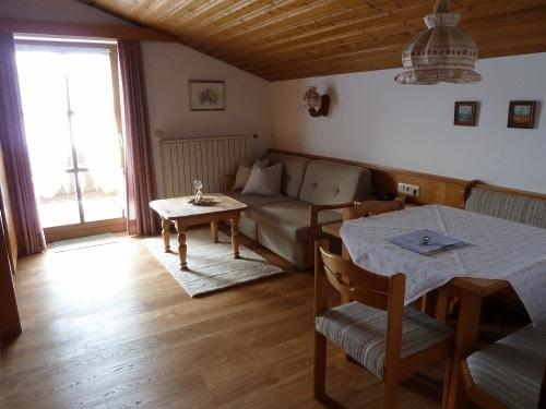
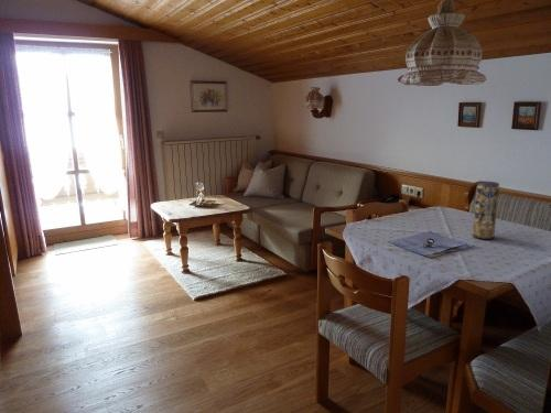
+ vase [472,181,500,240]
